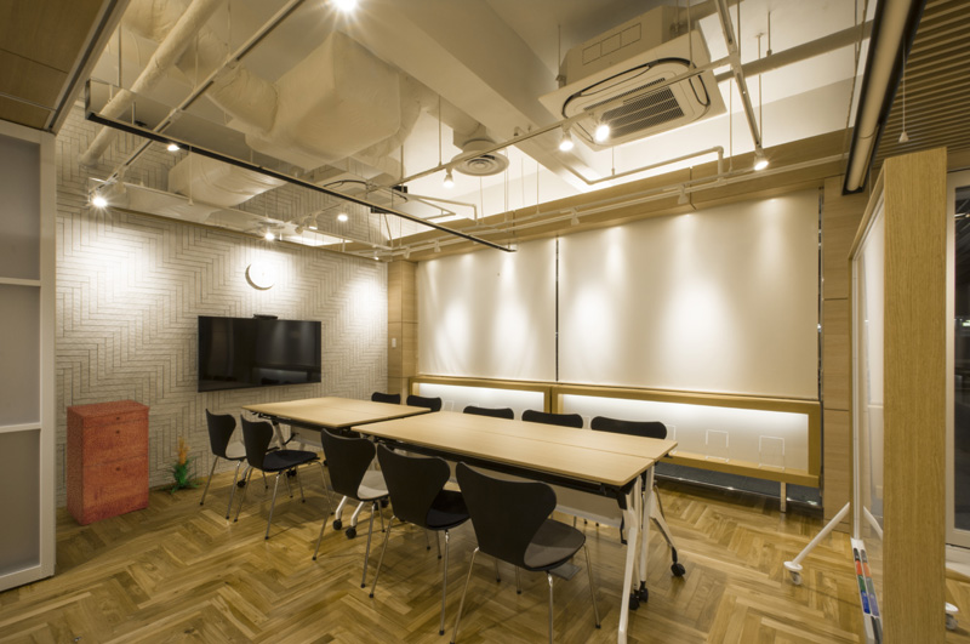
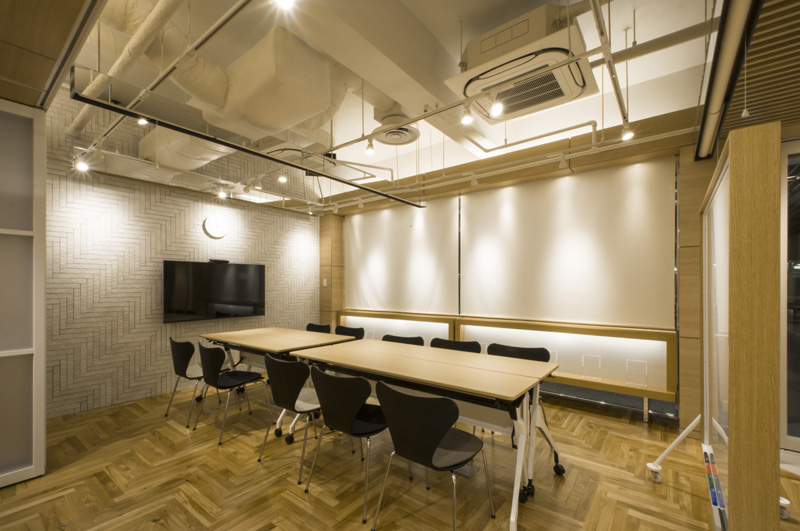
- indoor plant [159,434,204,495]
- filing cabinet [65,398,152,526]
